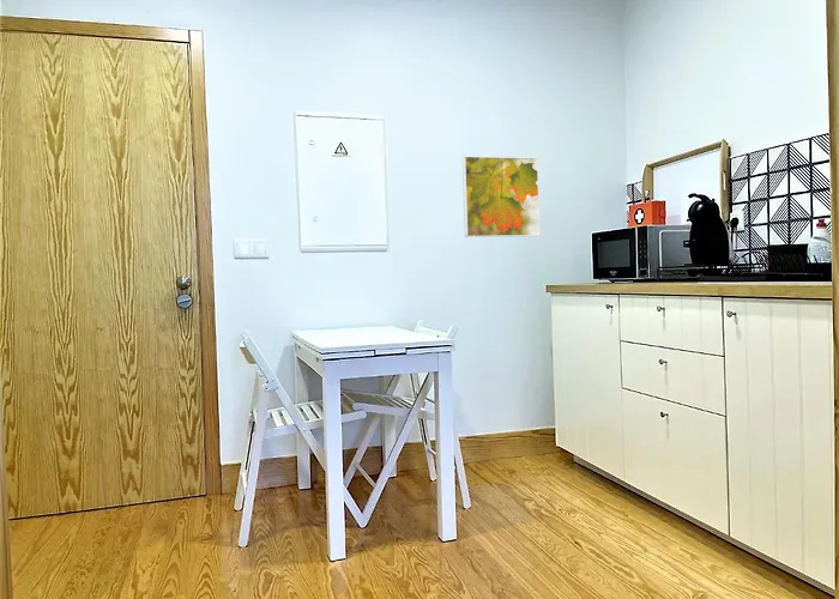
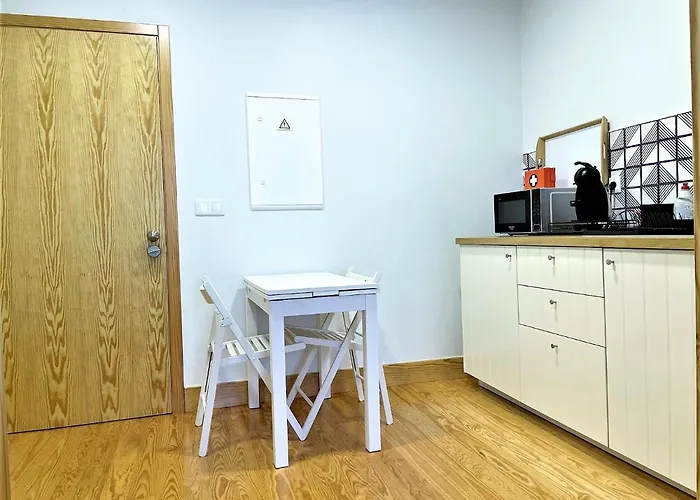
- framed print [461,155,542,238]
